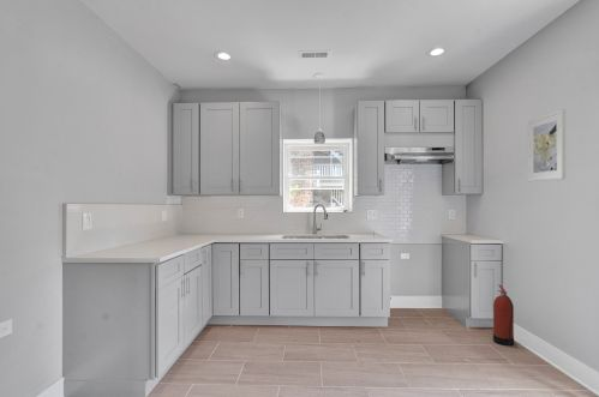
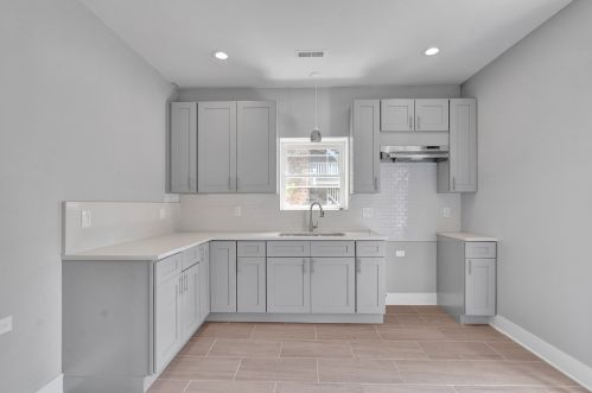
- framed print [527,108,567,182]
- fire extinguisher [492,284,515,347]
